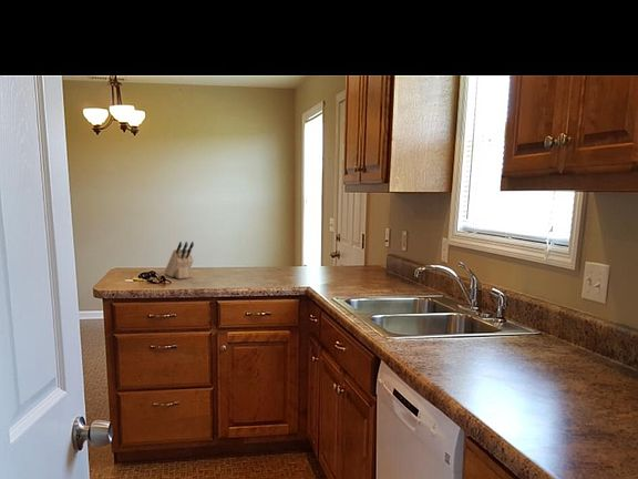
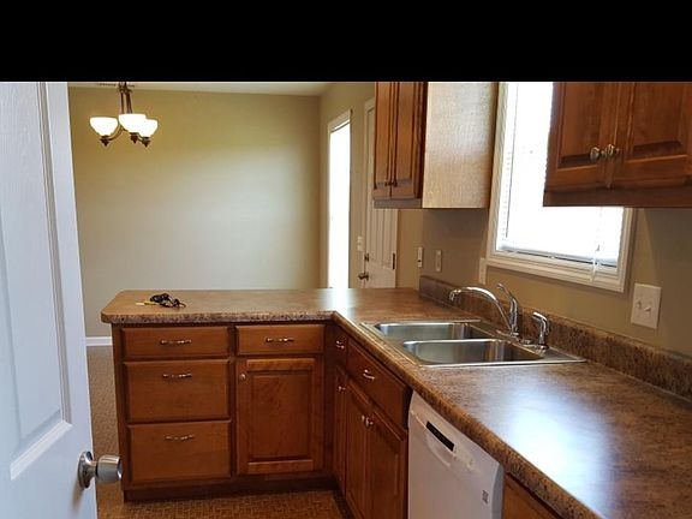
- knife block [164,241,195,279]
